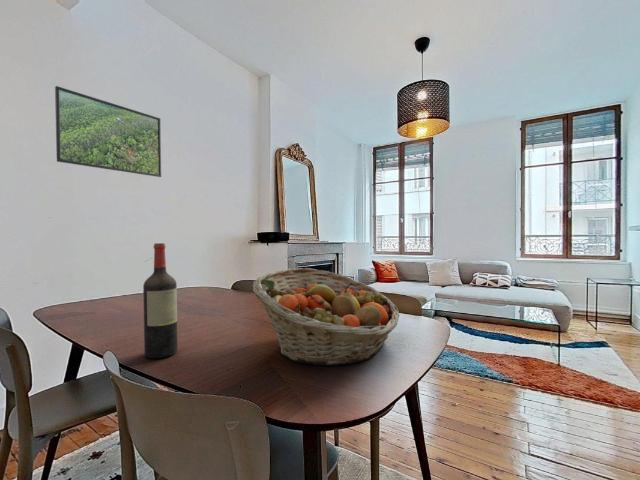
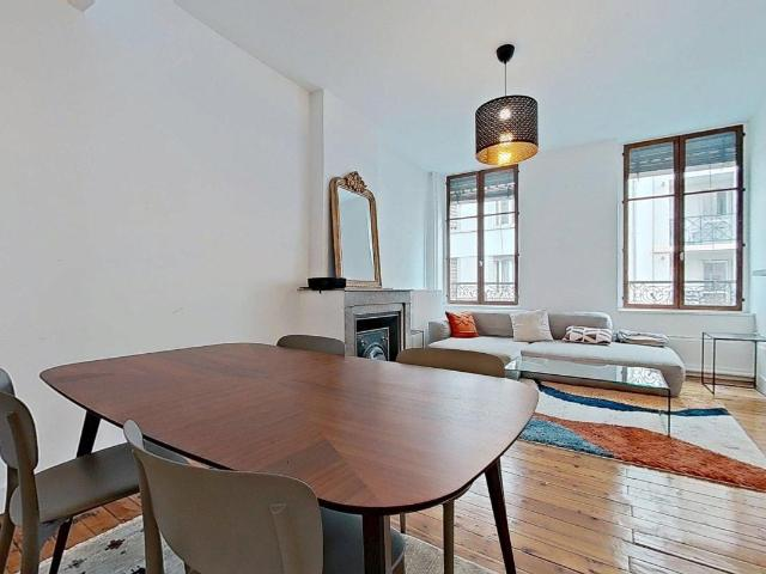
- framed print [54,85,162,178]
- wine bottle [142,242,179,359]
- fruit basket [252,267,400,367]
